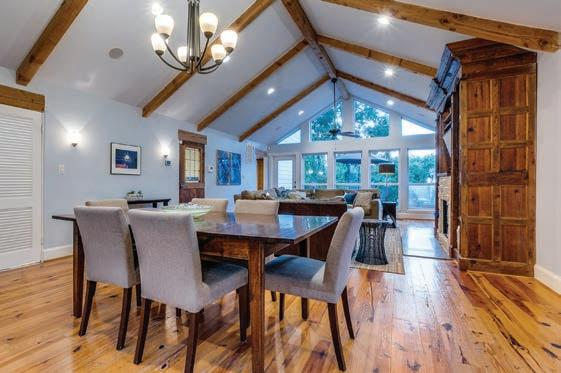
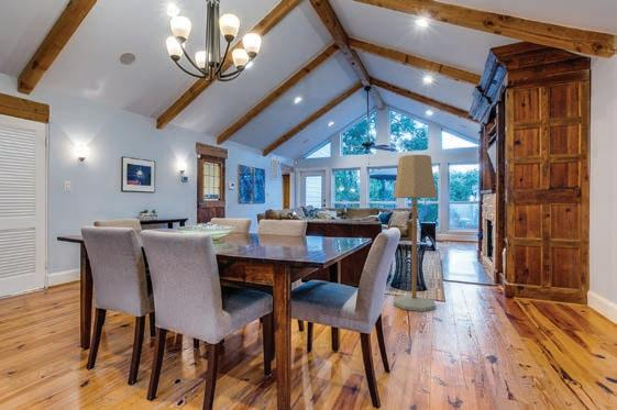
+ floor lamp [392,154,438,312]
